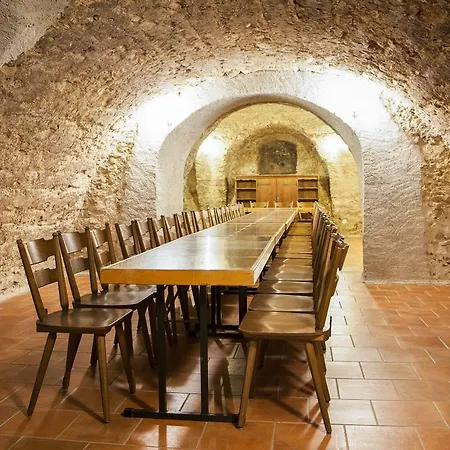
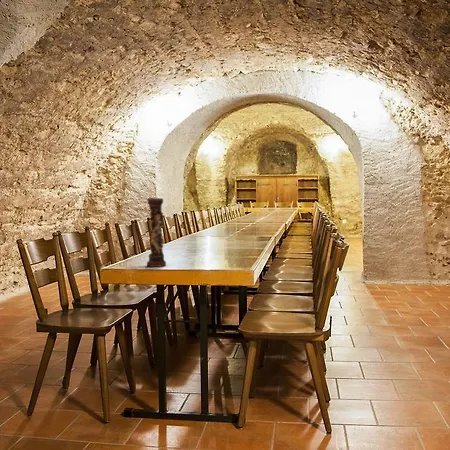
+ candle holder [146,197,167,268]
